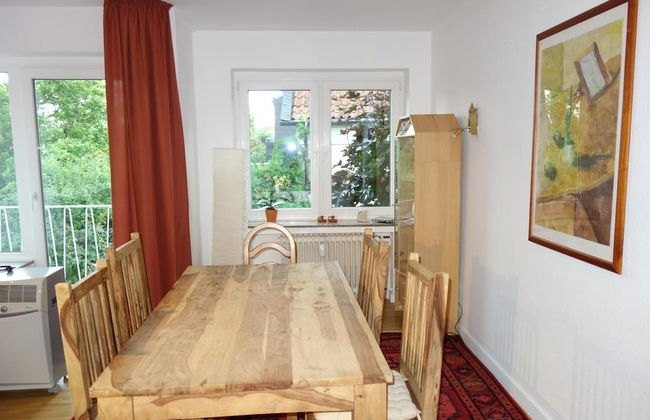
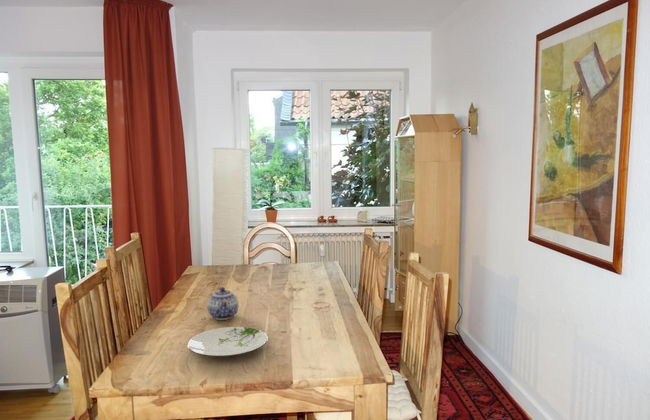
+ plate [186,326,269,358]
+ teapot [207,286,240,321]
